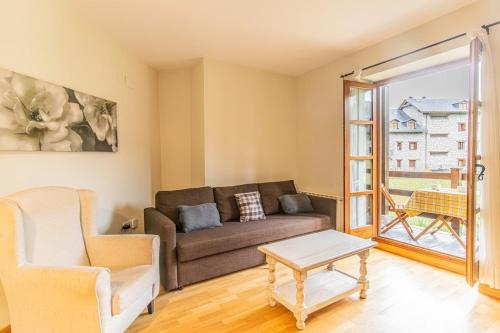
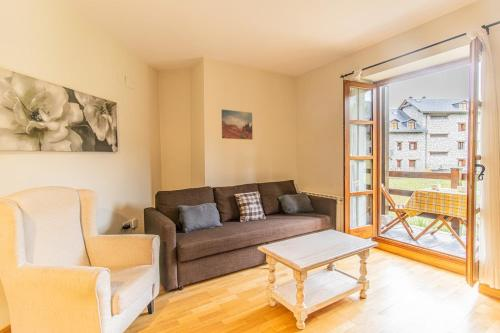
+ wall art [221,108,254,141]
